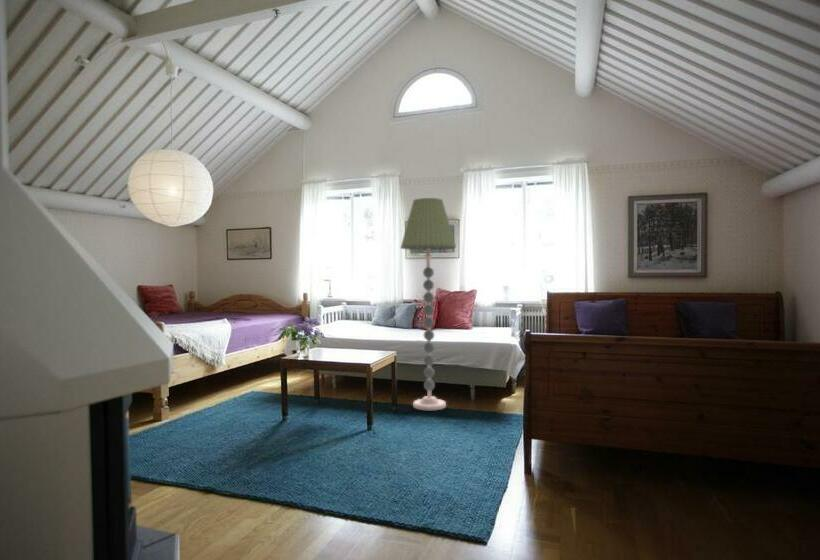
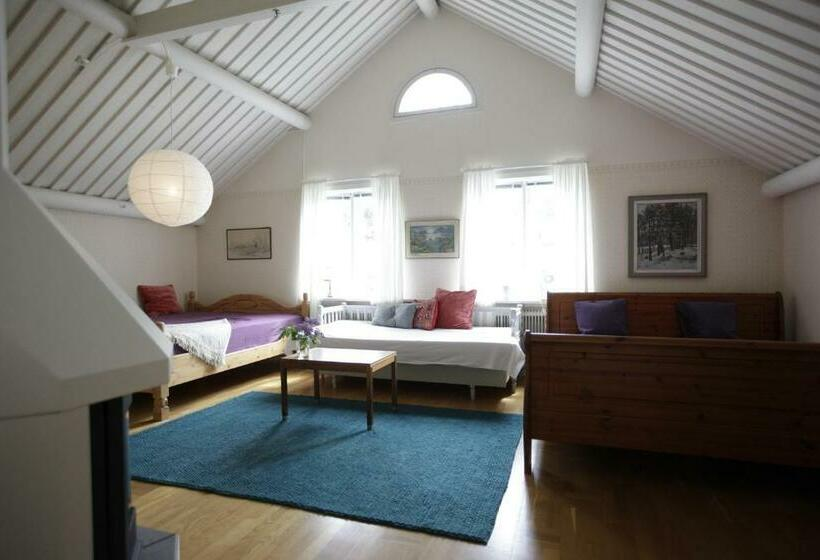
- floor lamp [399,197,457,411]
